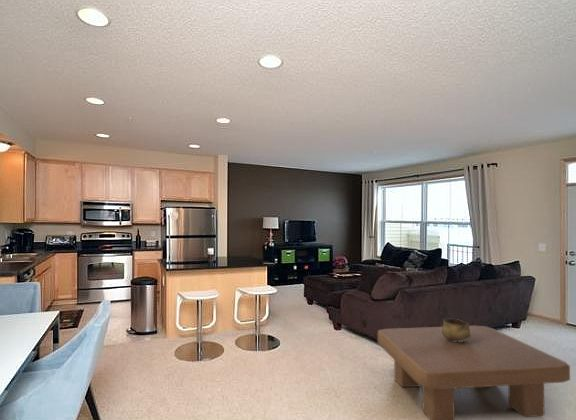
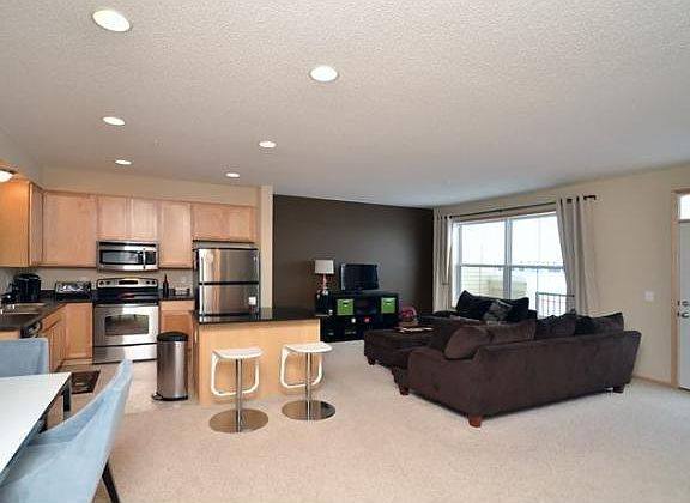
- coffee table [377,325,571,420]
- decorative bowl [442,318,471,342]
